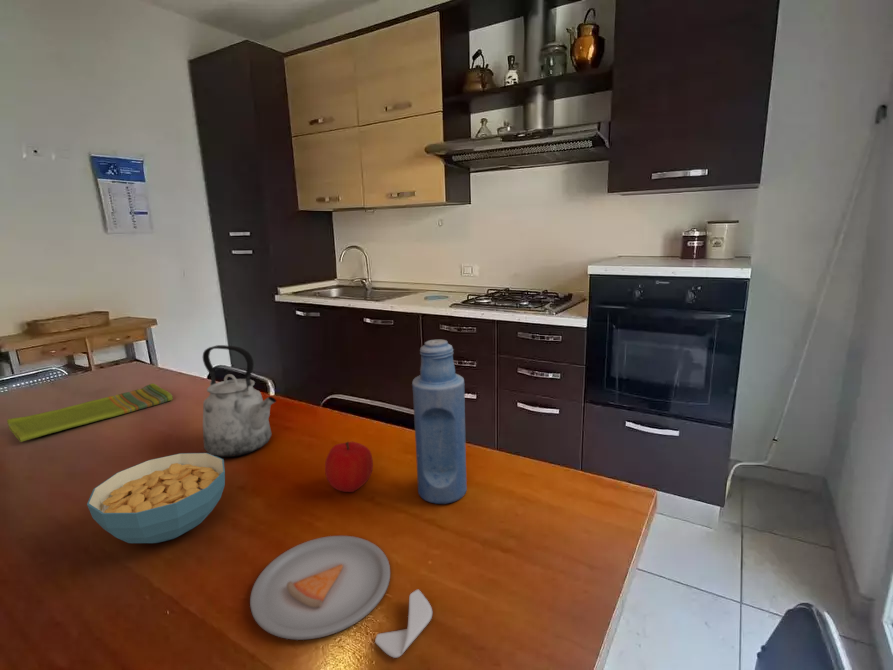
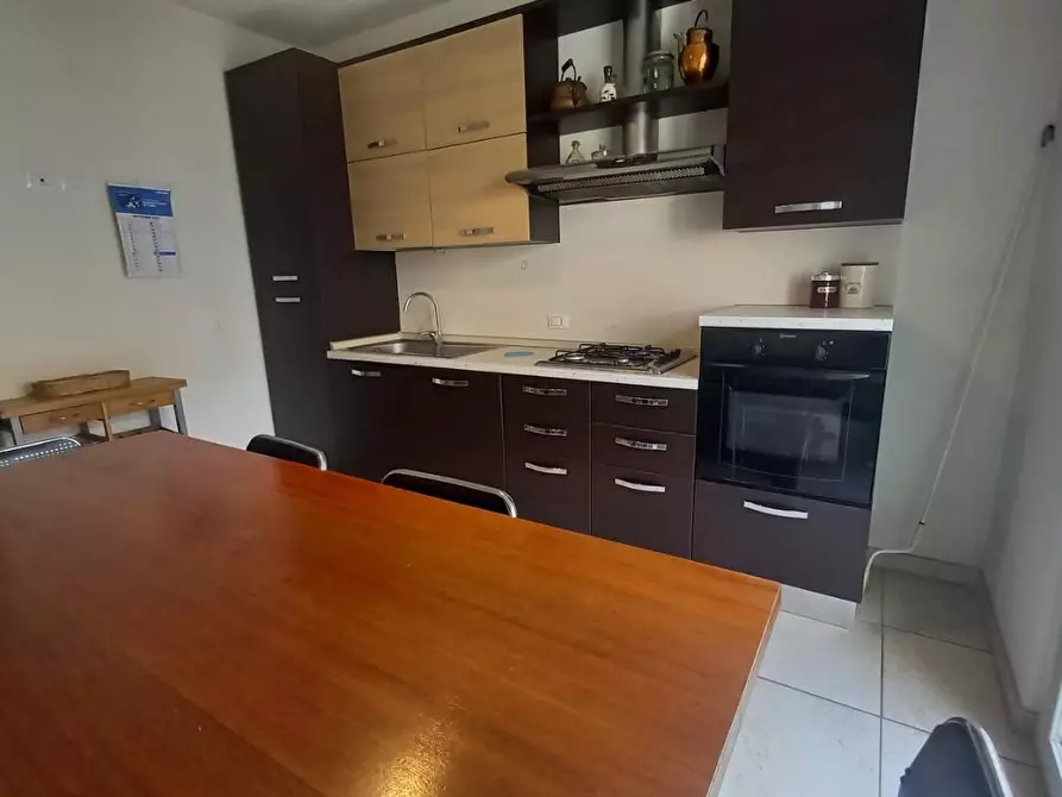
- kettle [202,344,278,458]
- cereal bowl [86,452,226,544]
- fruit [324,441,374,493]
- bottle [411,339,468,505]
- dish towel [6,382,174,443]
- dinner plate [249,535,433,659]
